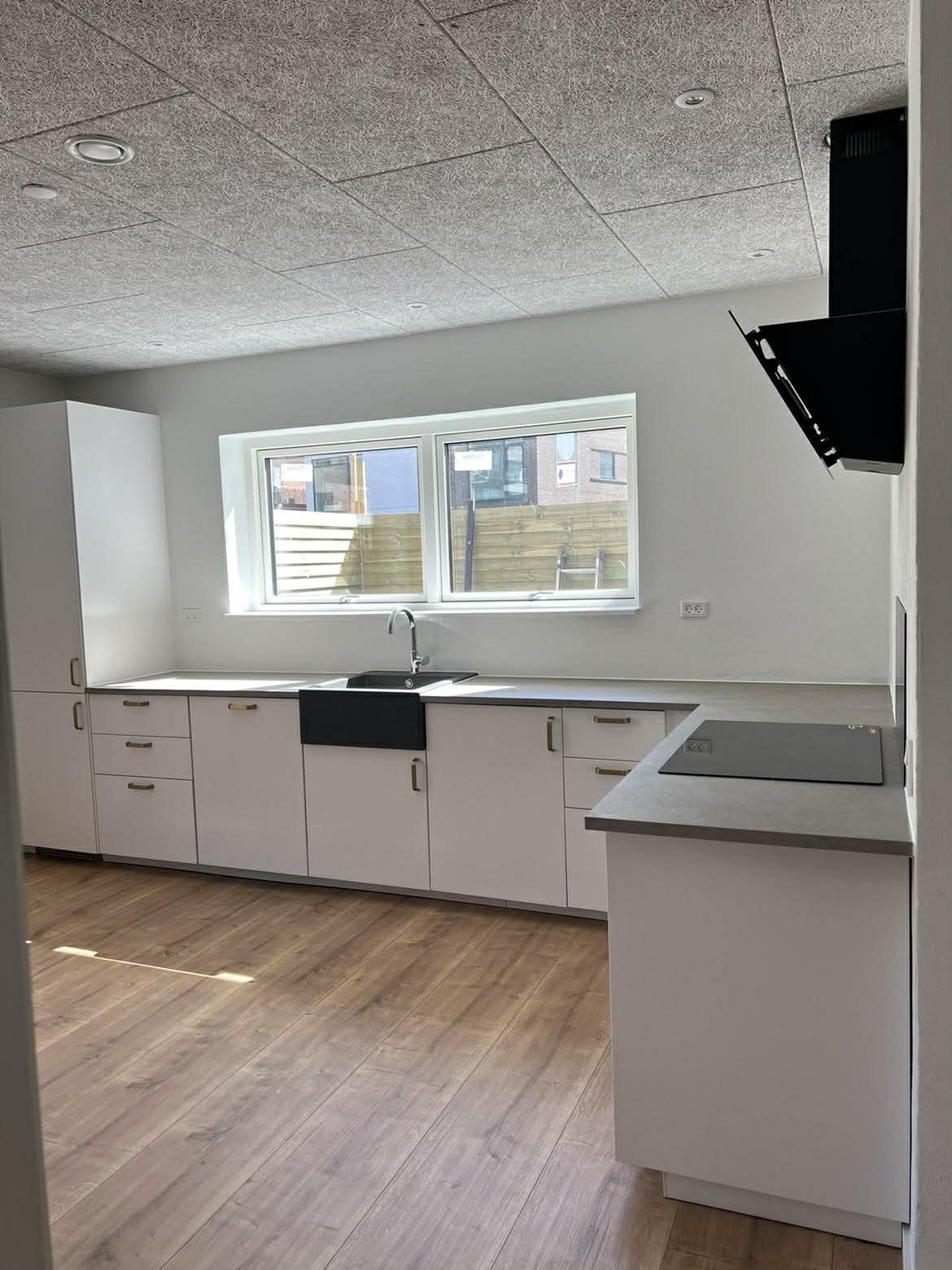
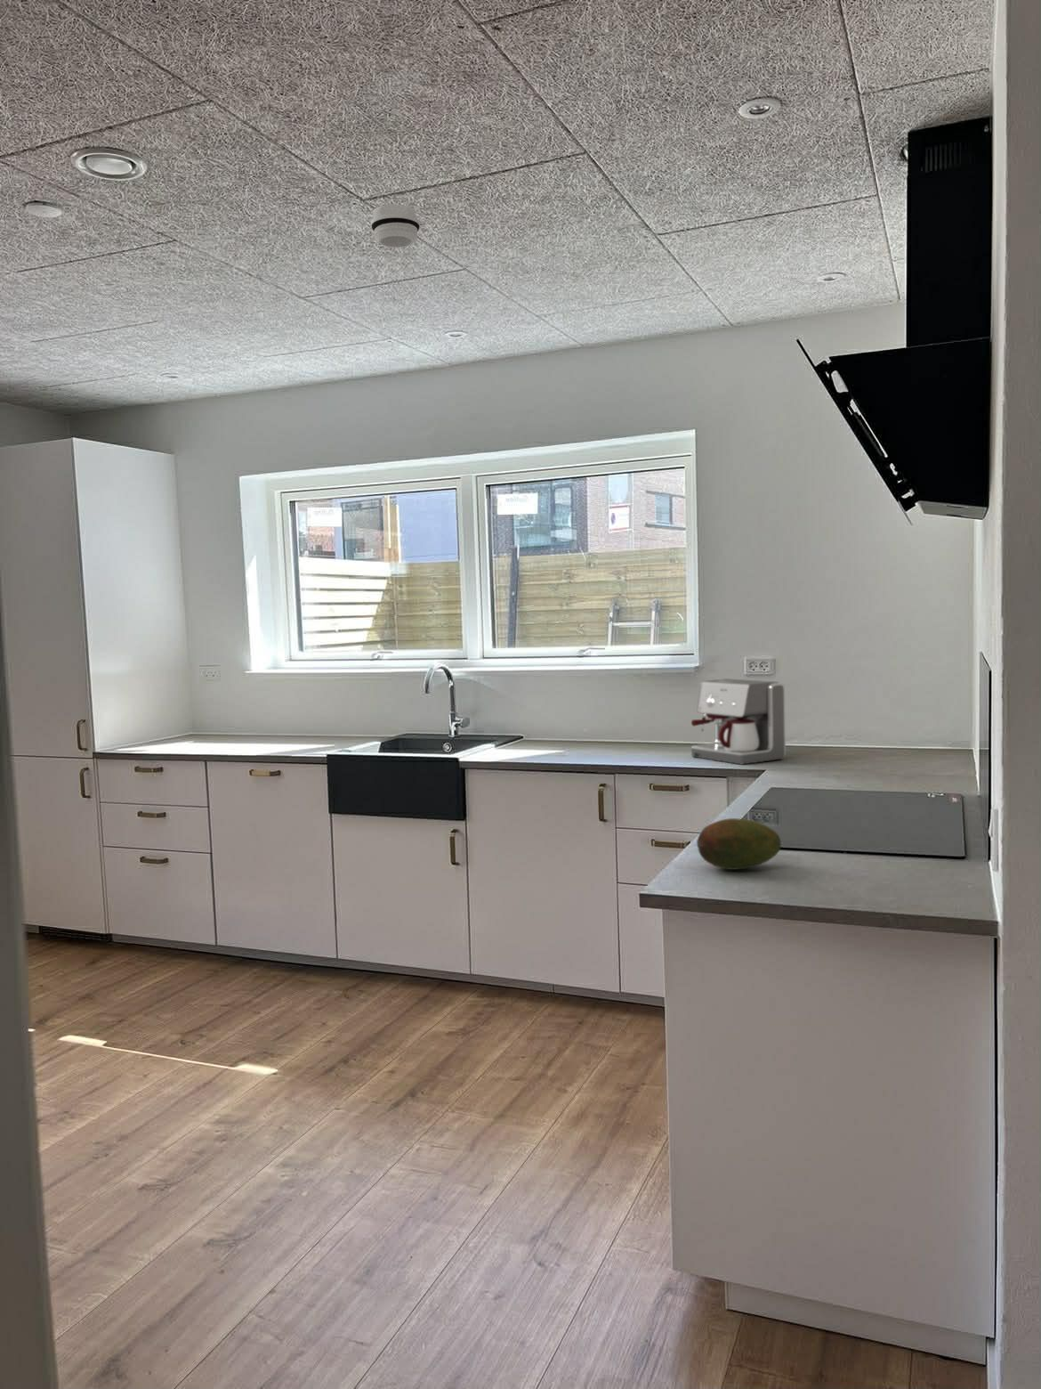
+ fruit [695,817,782,871]
+ smoke detector [370,203,421,248]
+ coffee maker [690,678,786,766]
